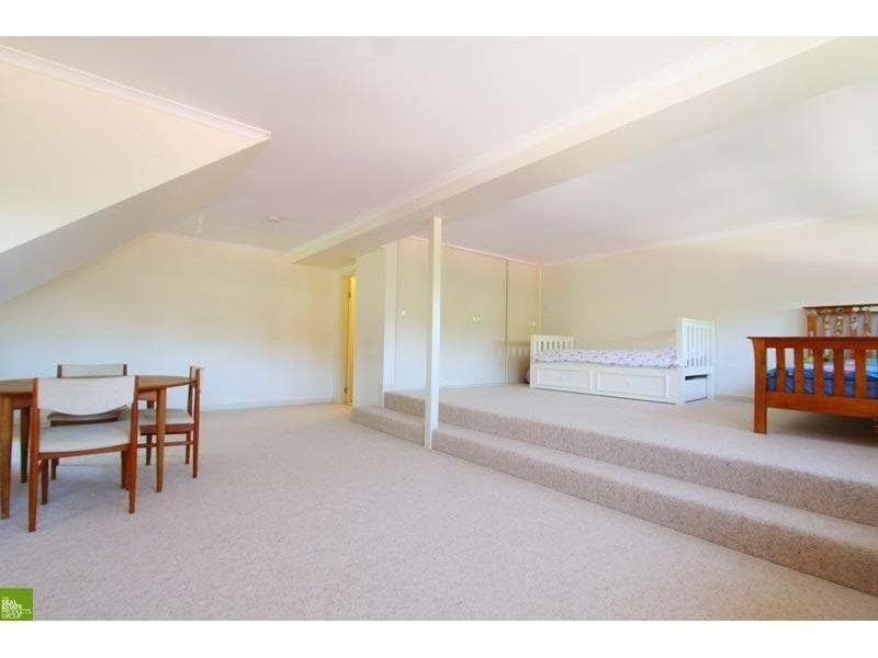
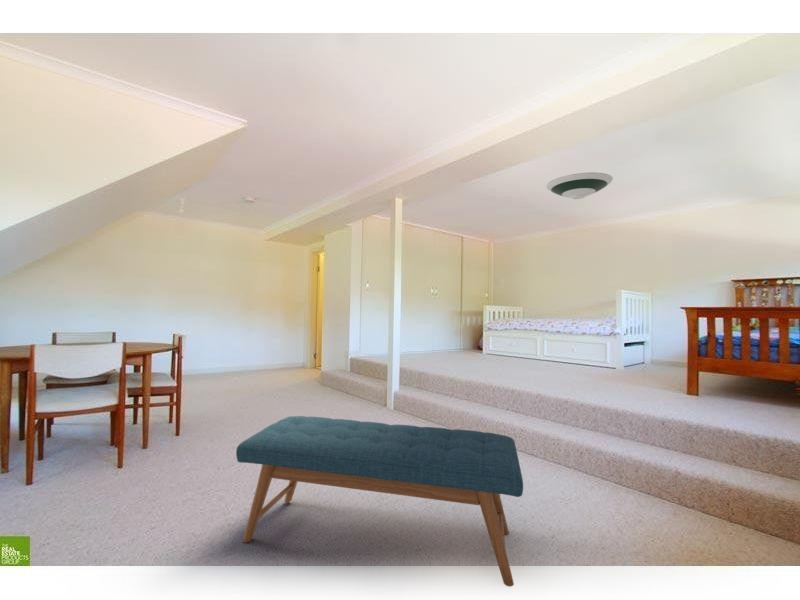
+ bench [235,415,524,588]
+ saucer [546,172,614,200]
